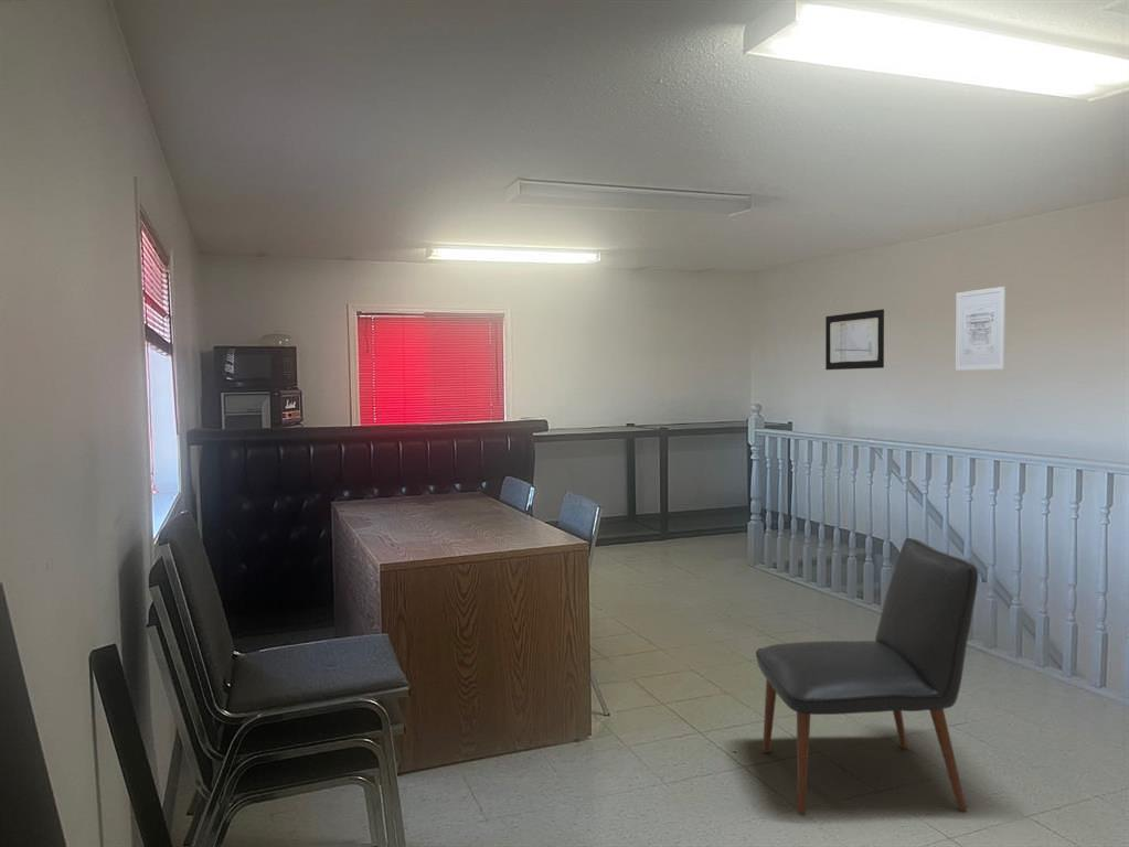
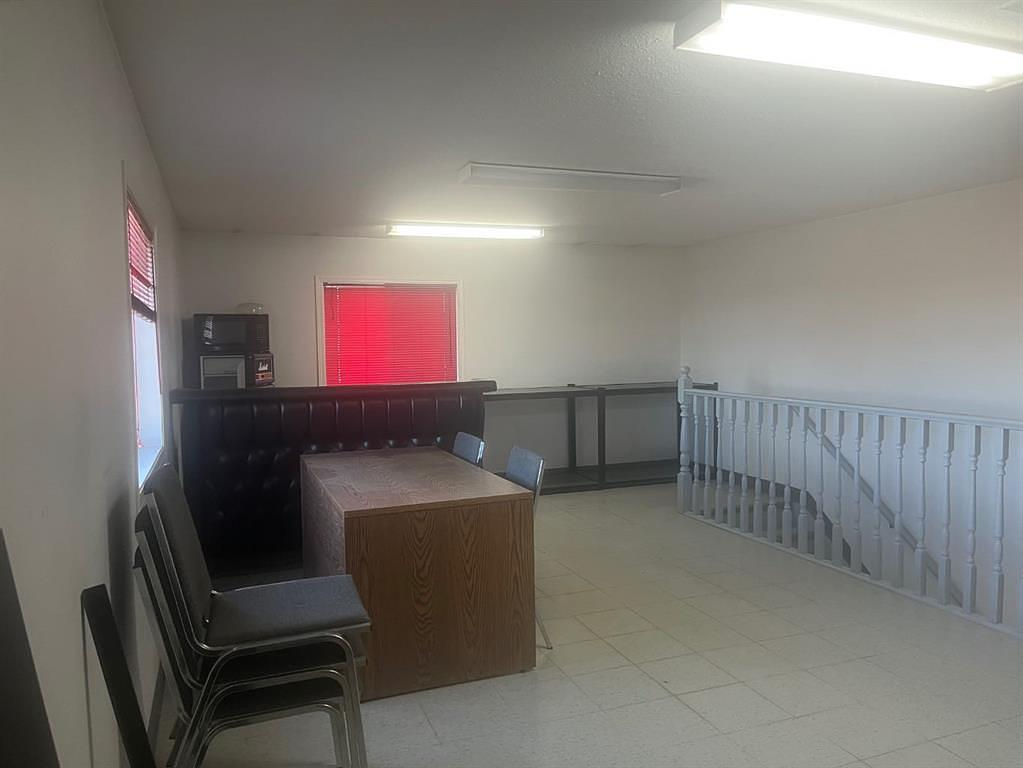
- chair [755,537,979,816]
- wall art [955,286,1006,372]
- wall art [824,308,885,371]
